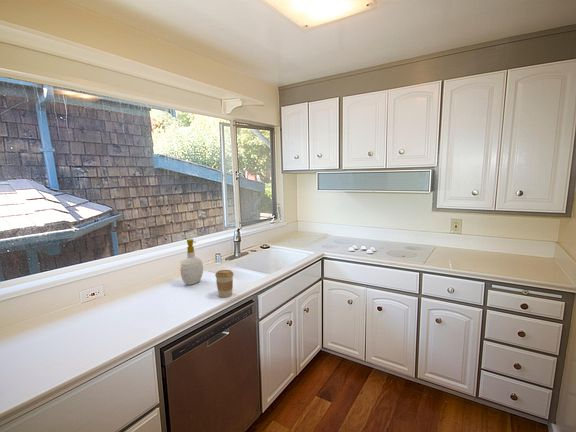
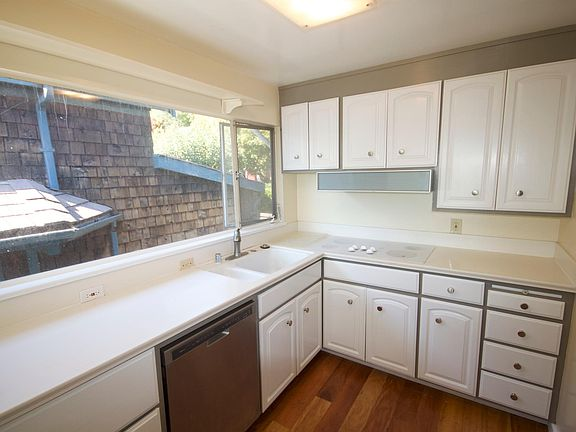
- coffee cup [214,269,235,298]
- soap bottle [180,238,204,286]
